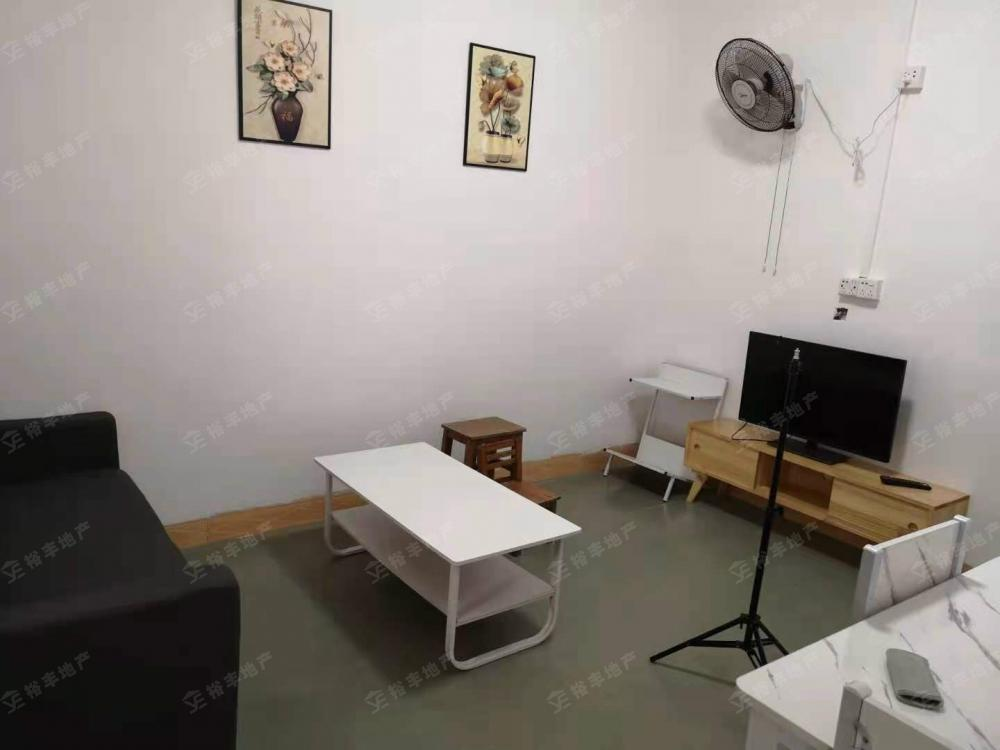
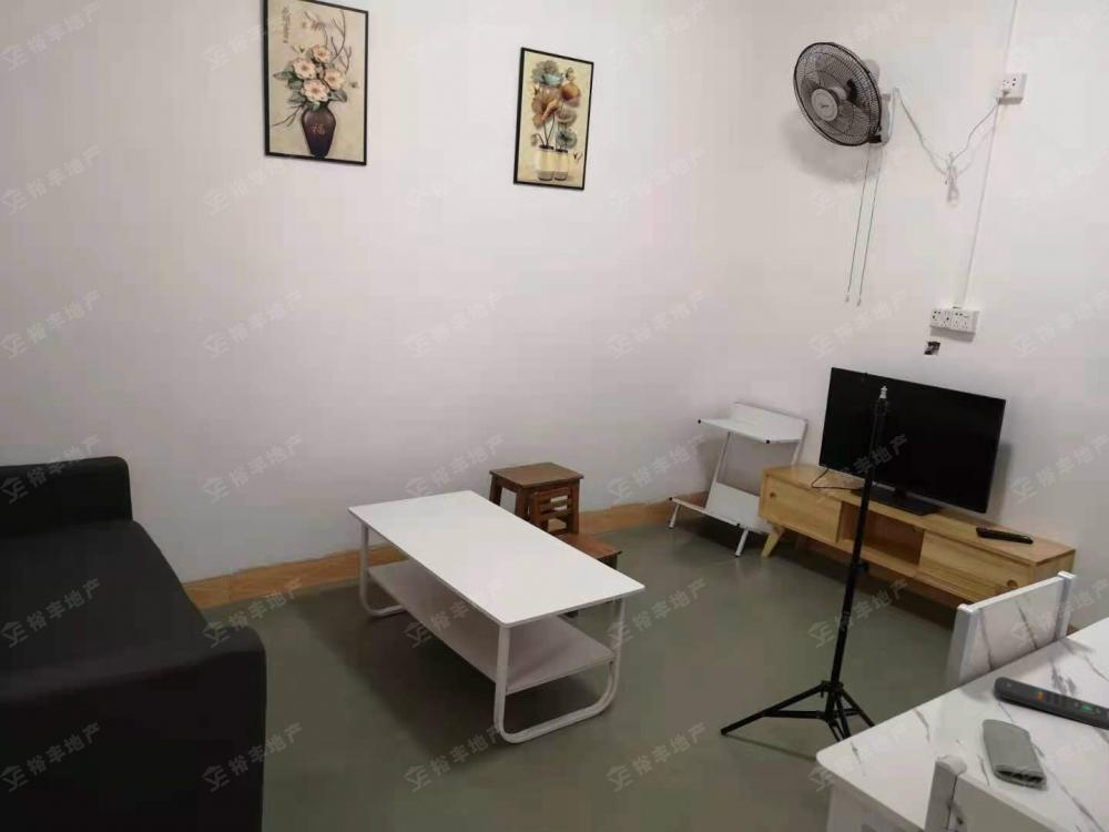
+ remote control [993,676,1109,731]
